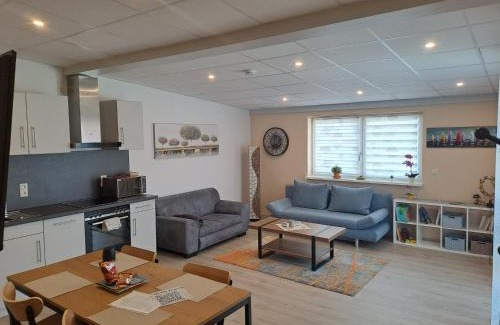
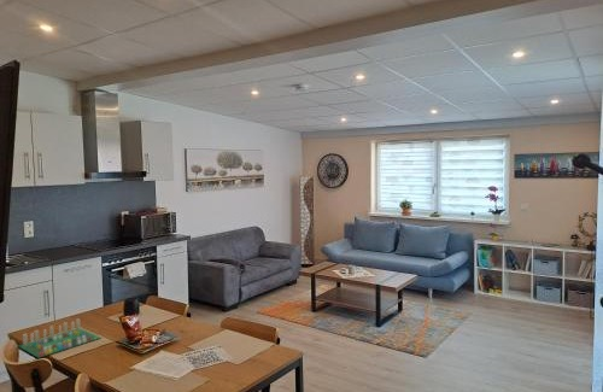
+ board game [18,317,103,359]
